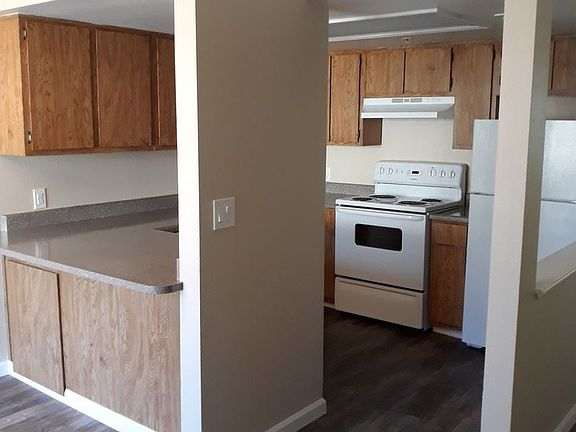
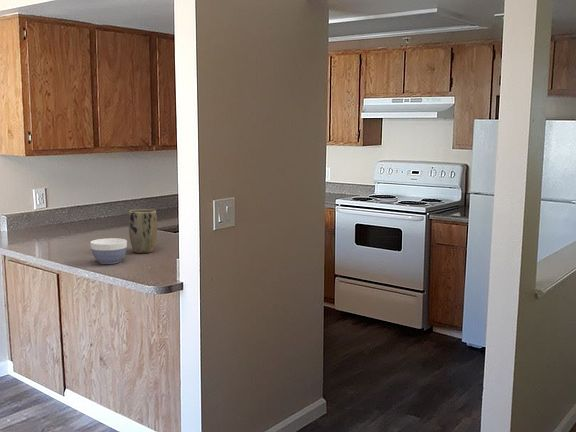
+ plant pot [128,208,158,254]
+ bowl [89,237,128,265]
